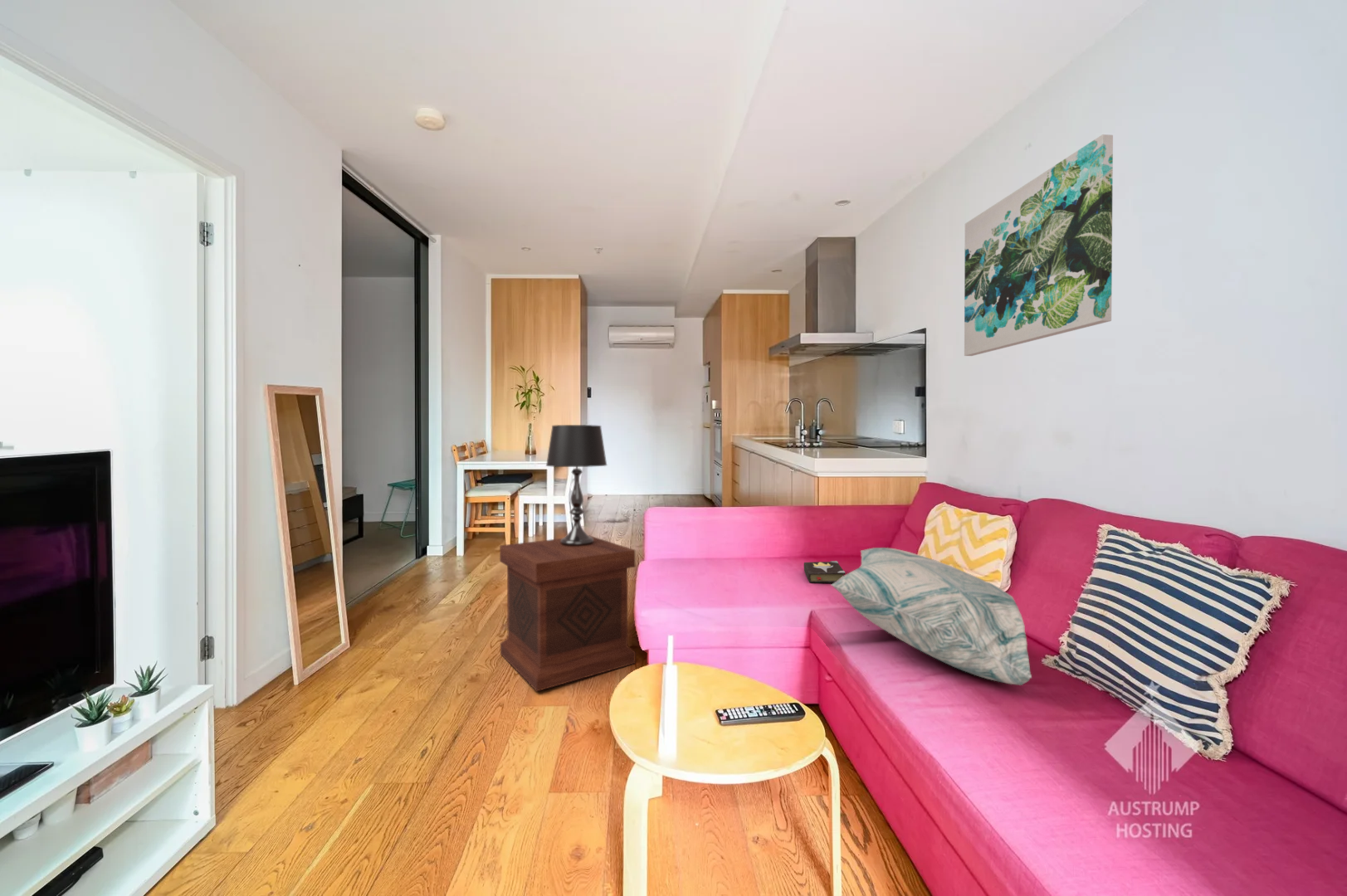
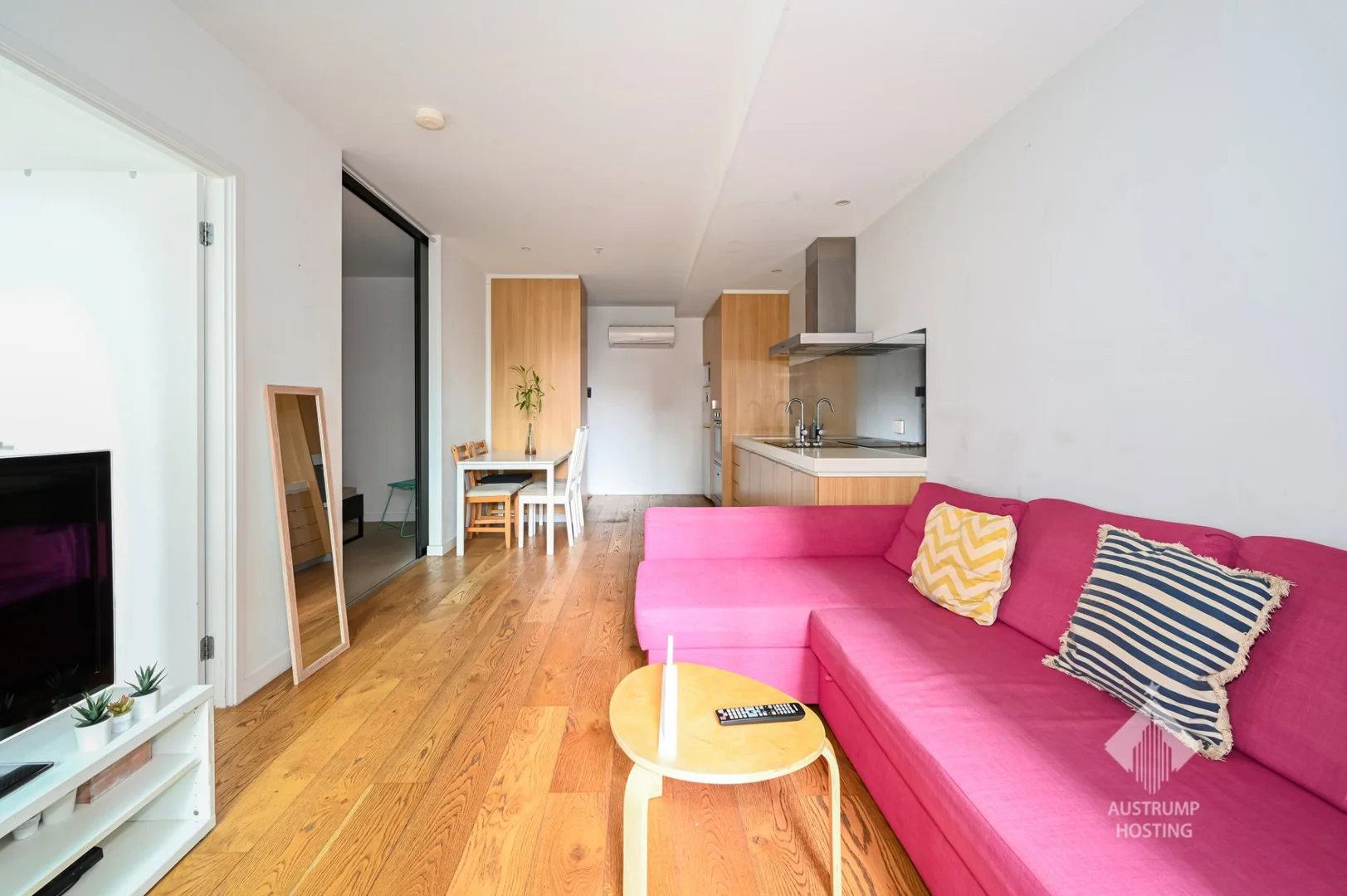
- side table [499,534,637,692]
- wall art [964,134,1114,357]
- table lamp [545,424,608,547]
- hardback book [803,560,846,583]
- decorative pillow [830,547,1032,686]
